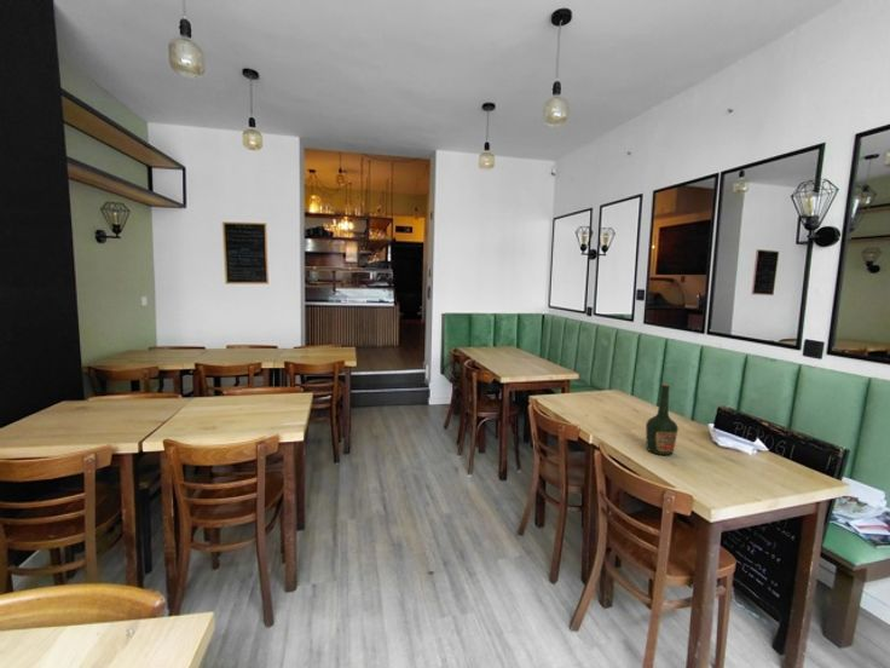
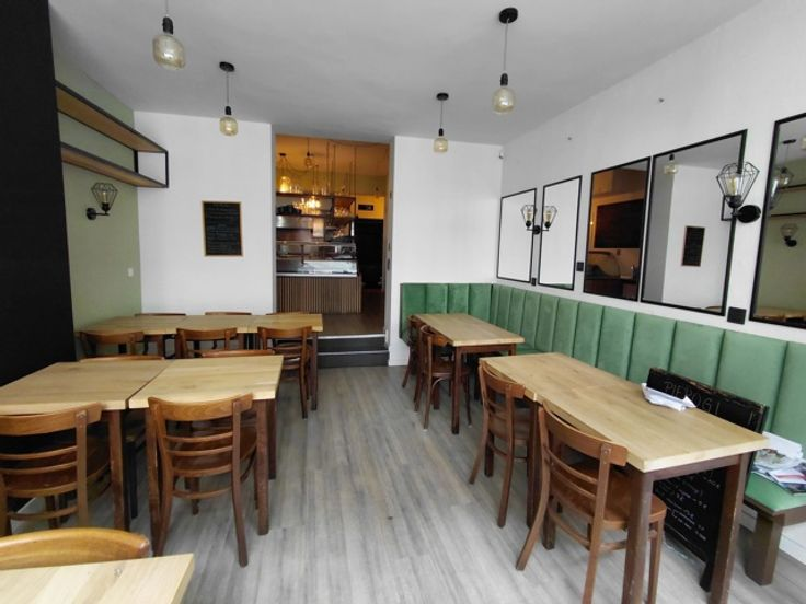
- bottle [645,382,680,456]
